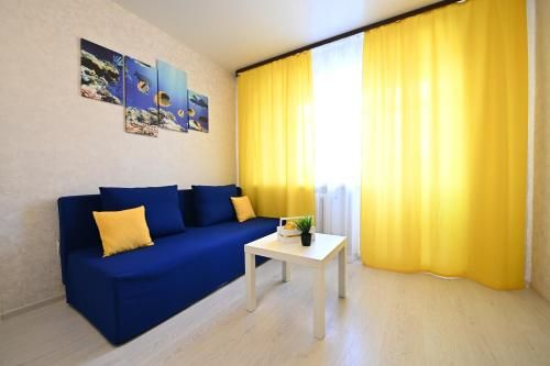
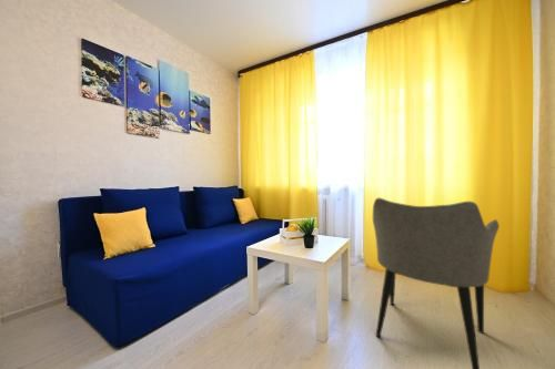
+ armchair [372,197,501,369]
